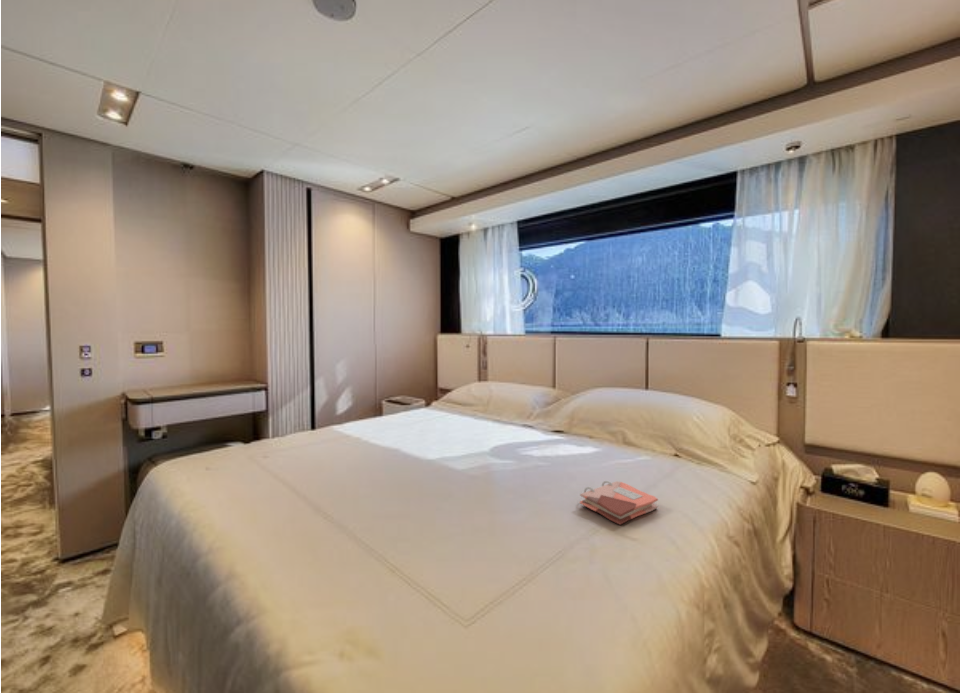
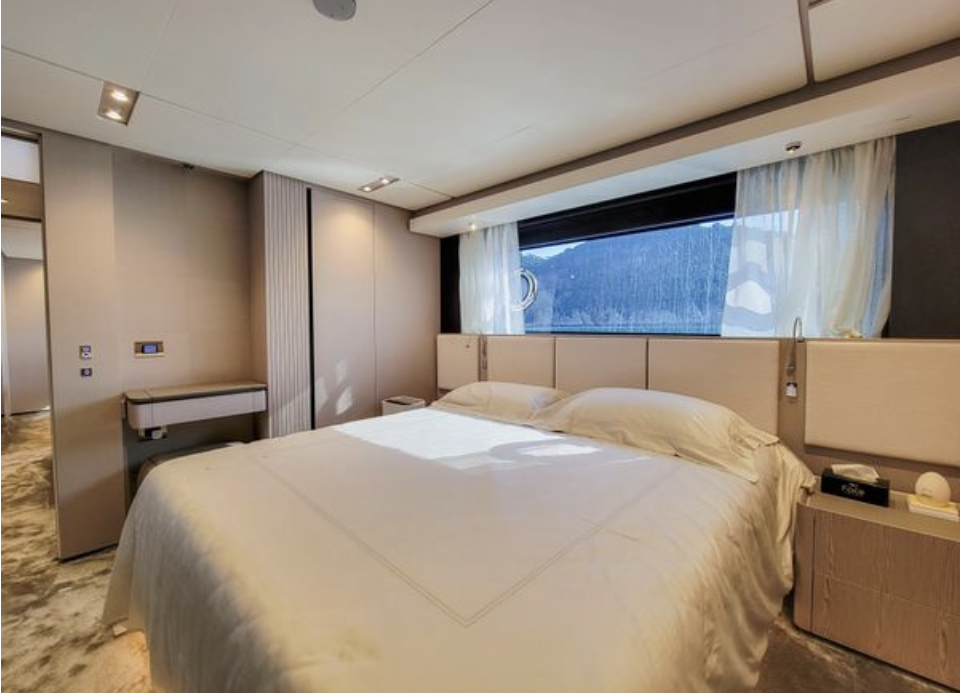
- phonebook [578,480,659,526]
